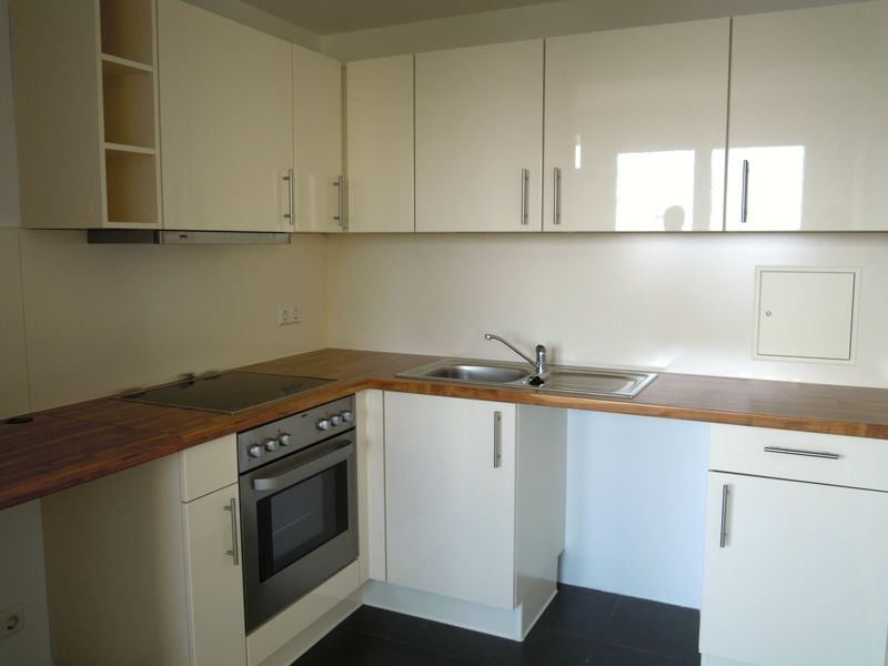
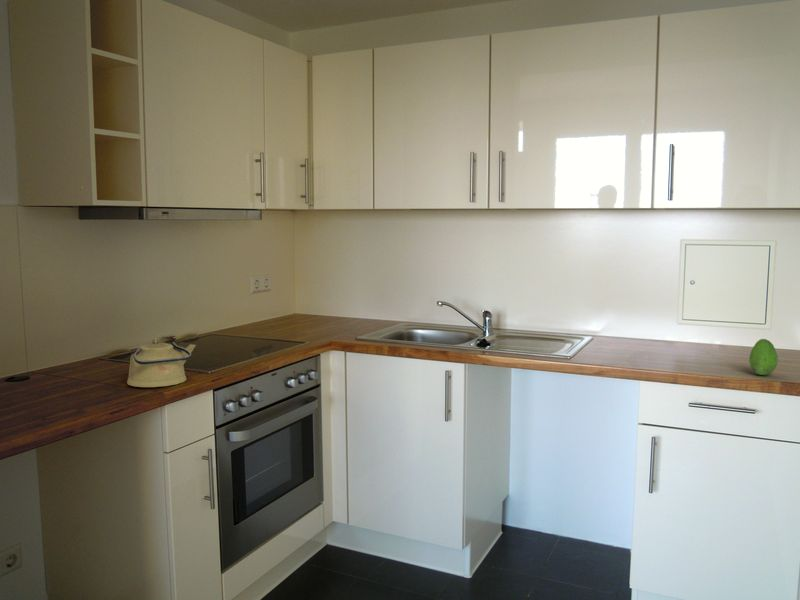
+ fruit [748,338,779,376]
+ kettle [126,337,197,388]
